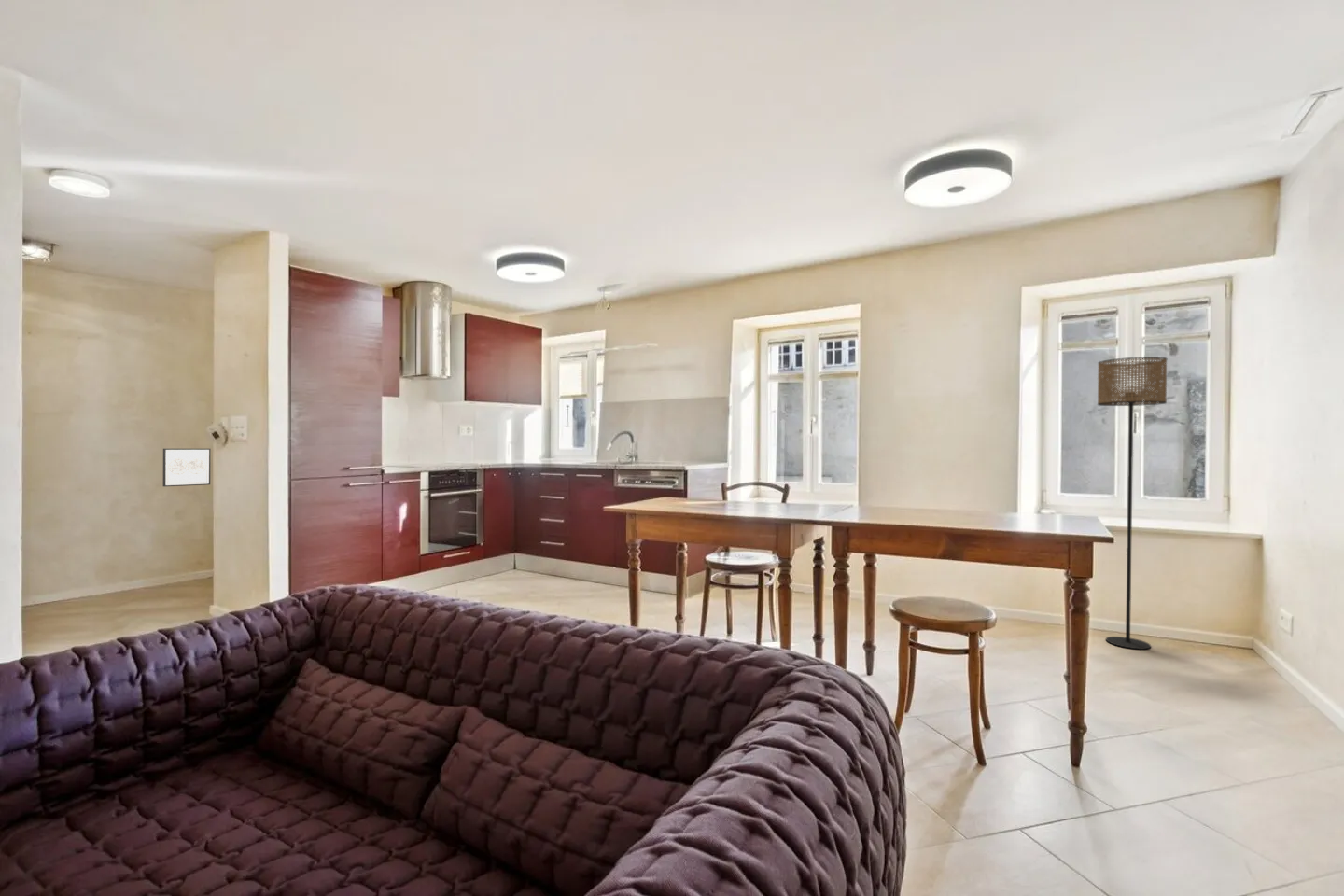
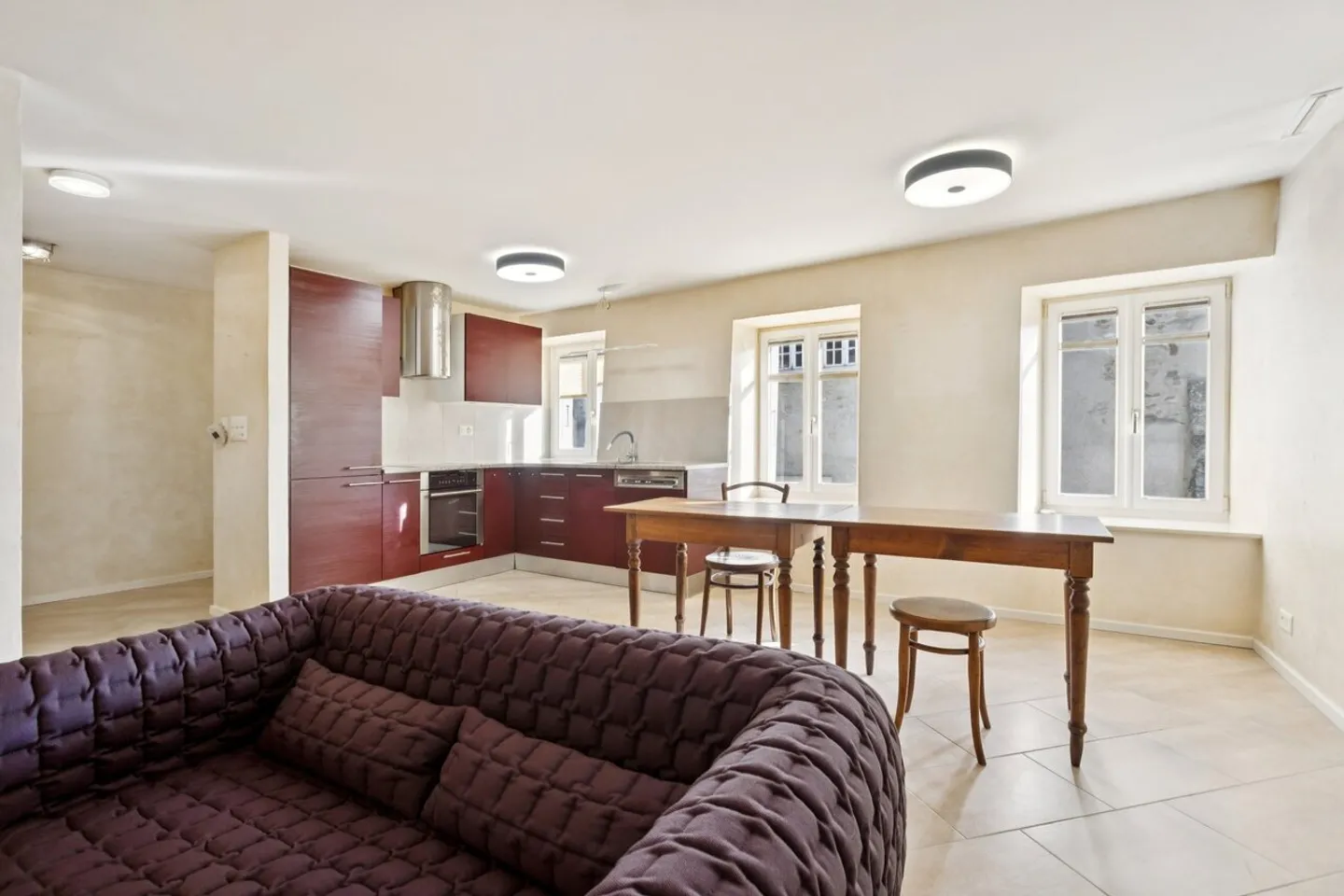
- floor lamp [1097,356,1168,651]
- wall art [162,448,212,487]
